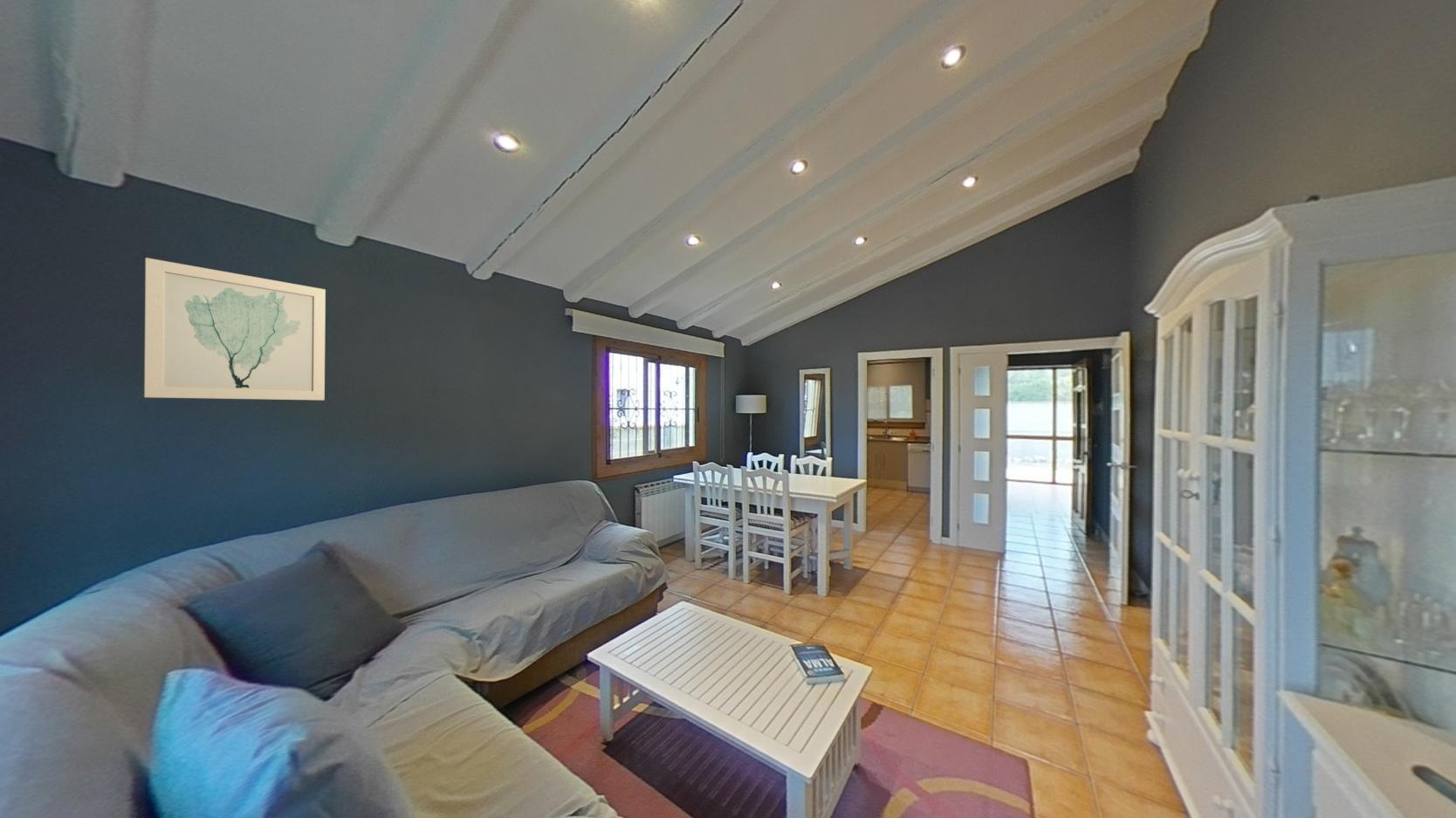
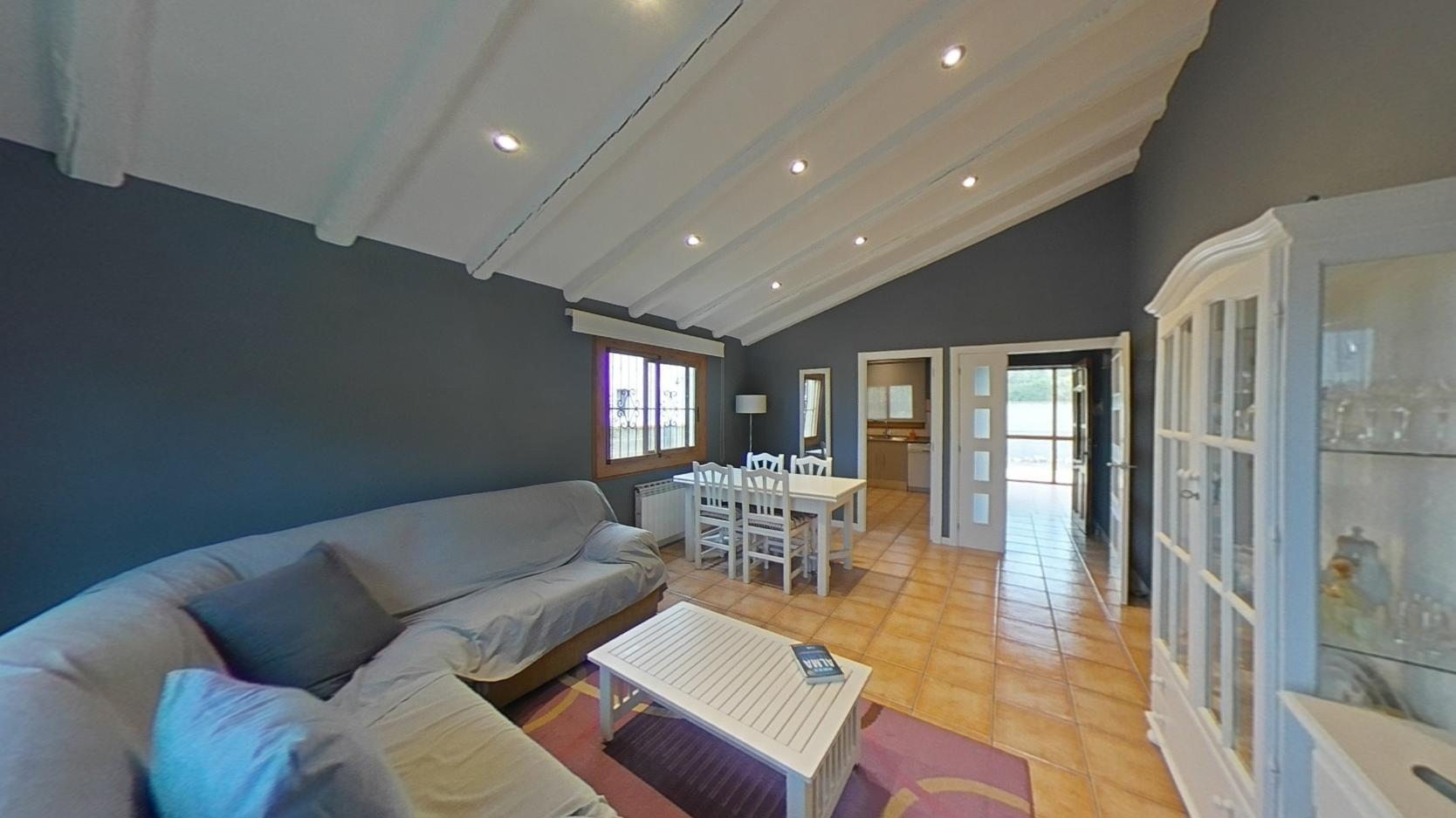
- wall art [143,257,326,401]
